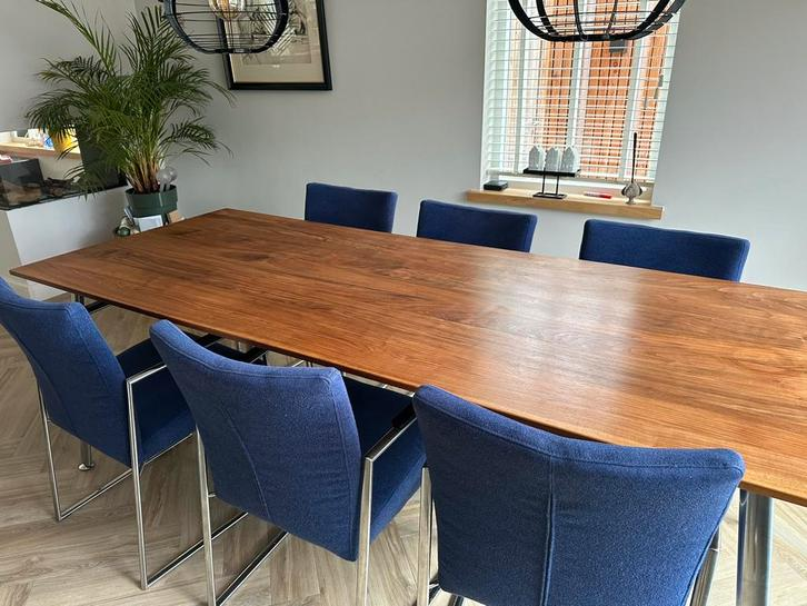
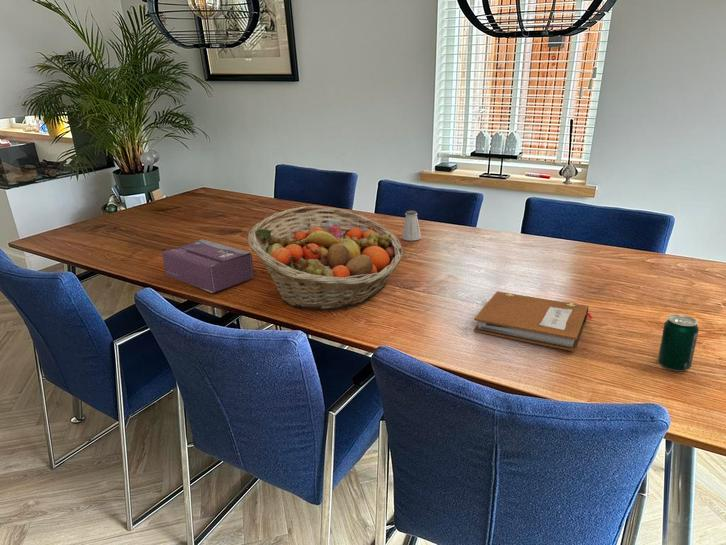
+ saltshaker [401,210,422,241]
+ fruit basket [247,205,404,311]
+ tissue box [161,238,255,294]
+ beverage can [657,314,700,372]
+ notebook [473,290,593,353]
